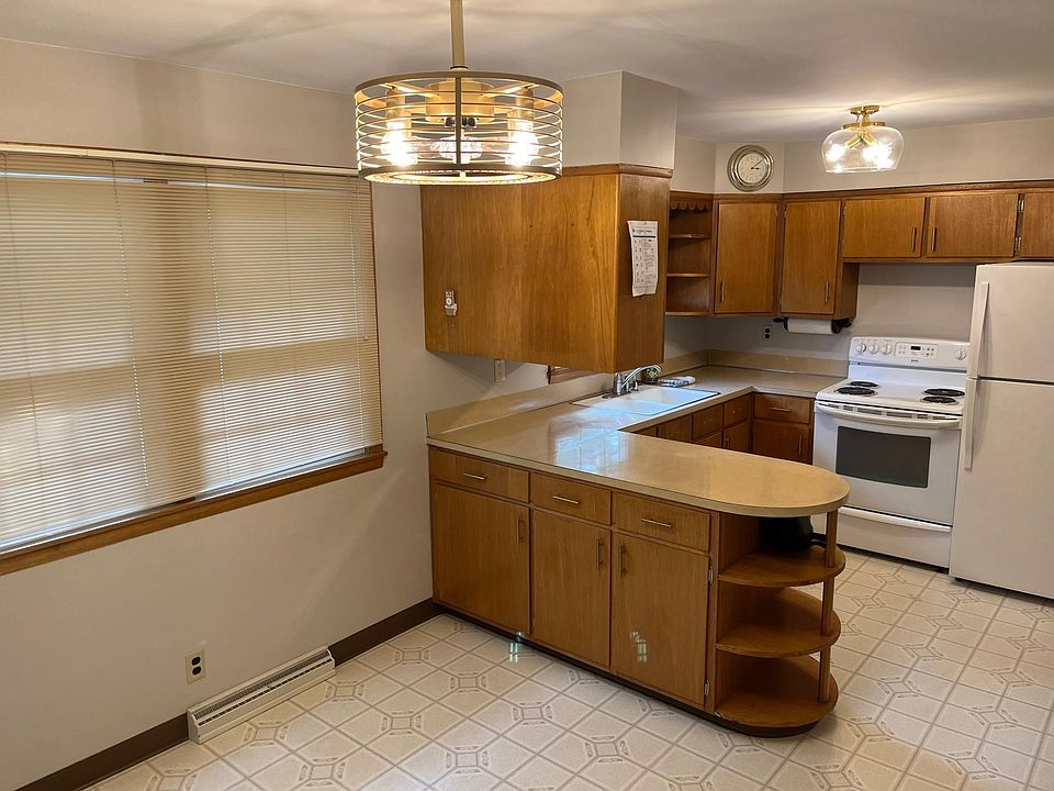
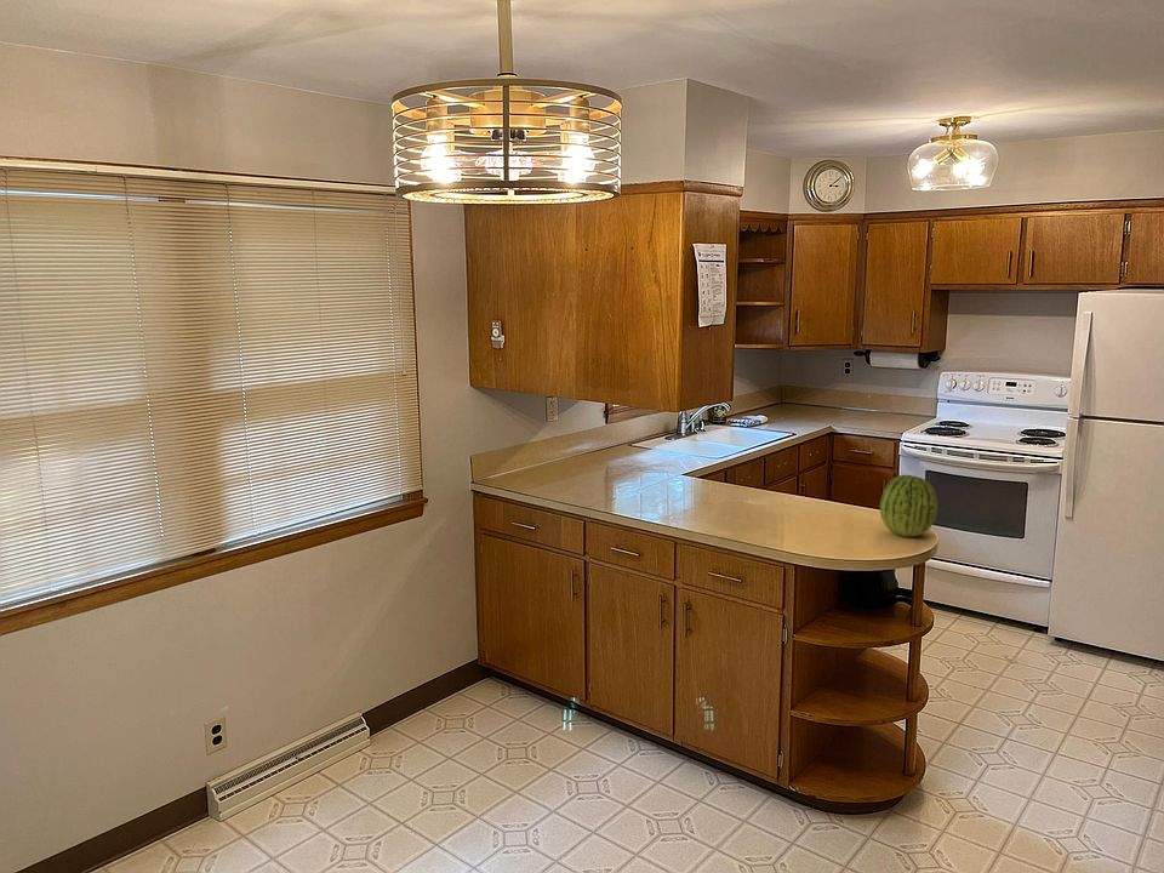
+ fruit [879,474,938,537]
